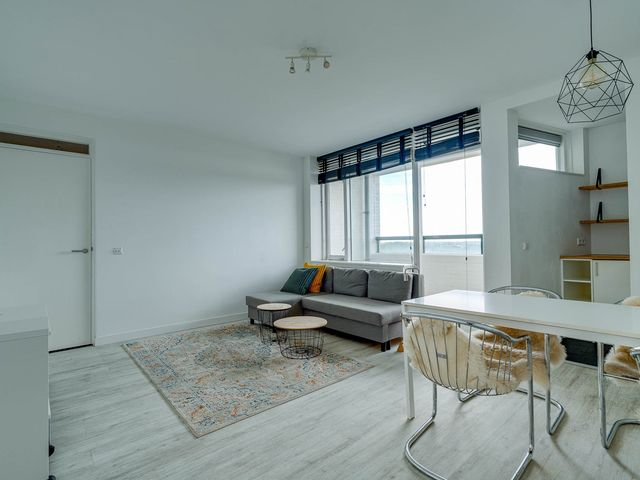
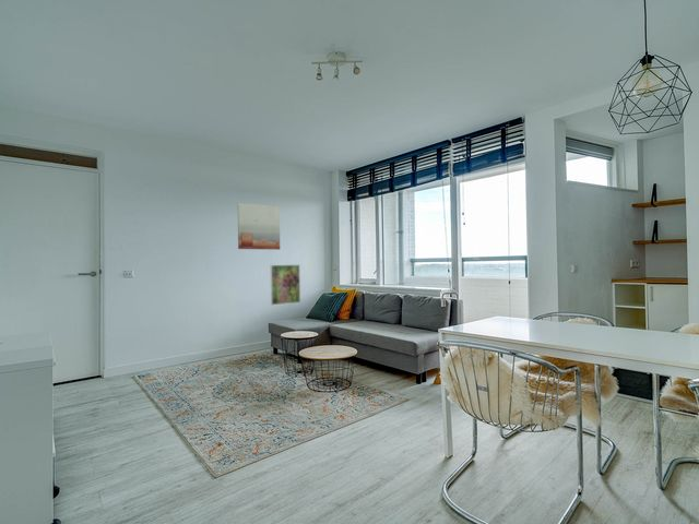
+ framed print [270,264,301,306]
+ wall art [237,202,281,251]
